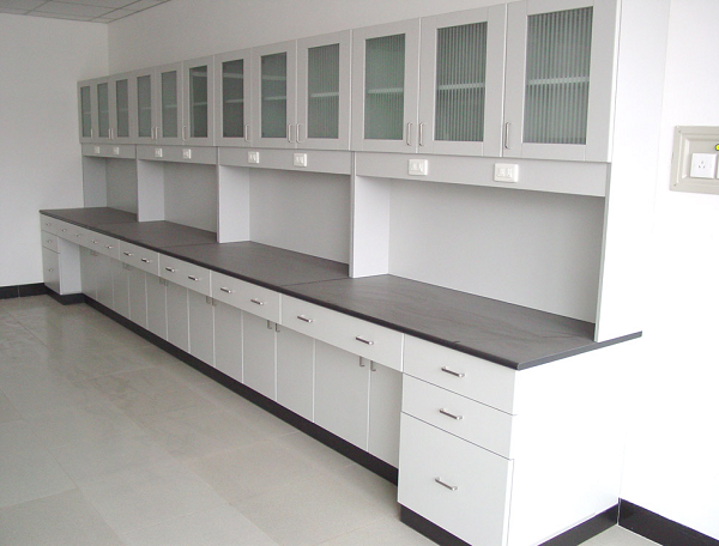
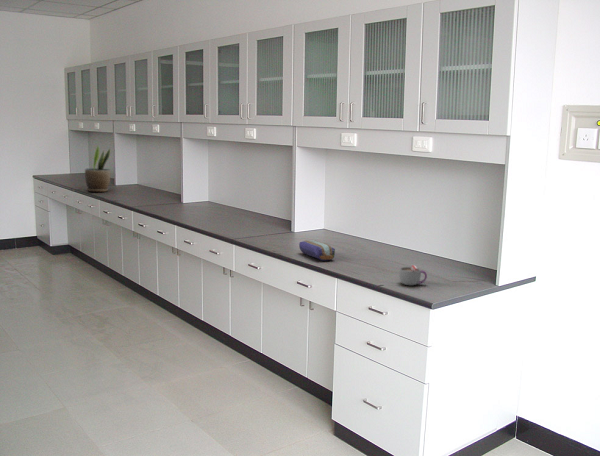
+ mug [398,264,428,286]
+ pencil case [298,240,336,261]
+ potted plant [84,145,112,193]
